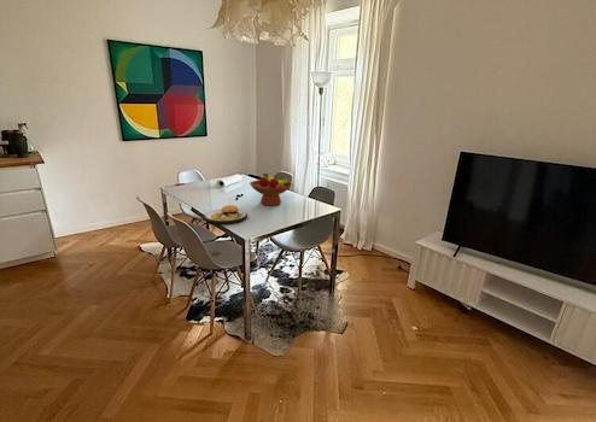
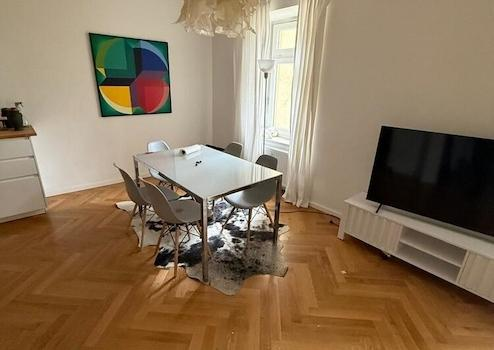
- fruit bowl [249,172,293,206]
- plate [204,197,249,225]
